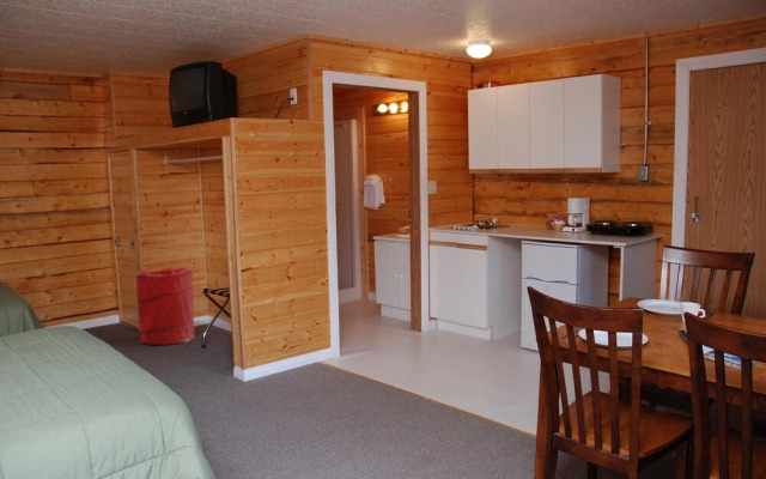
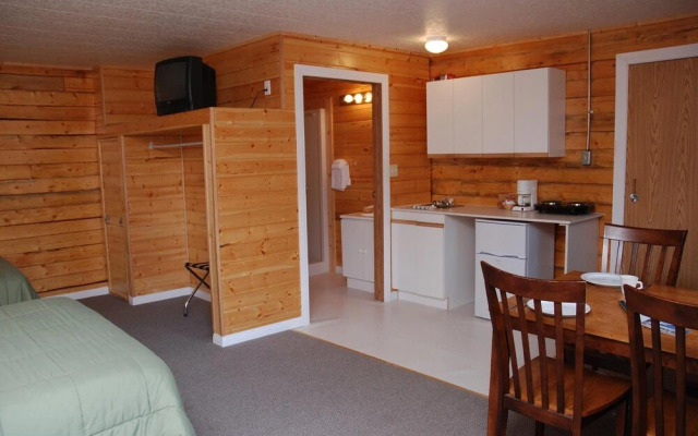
- laundry hamper [135,266,196,346]
